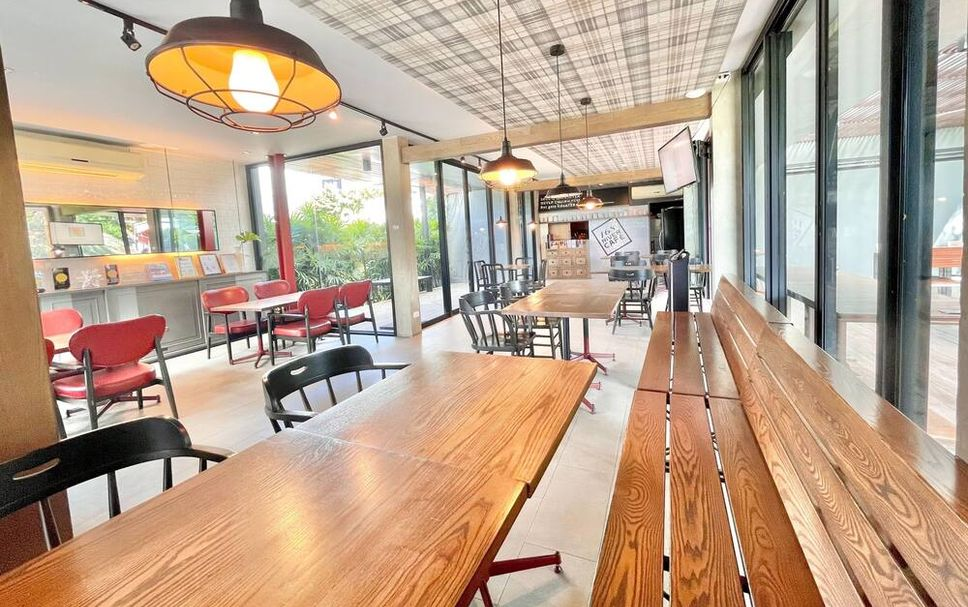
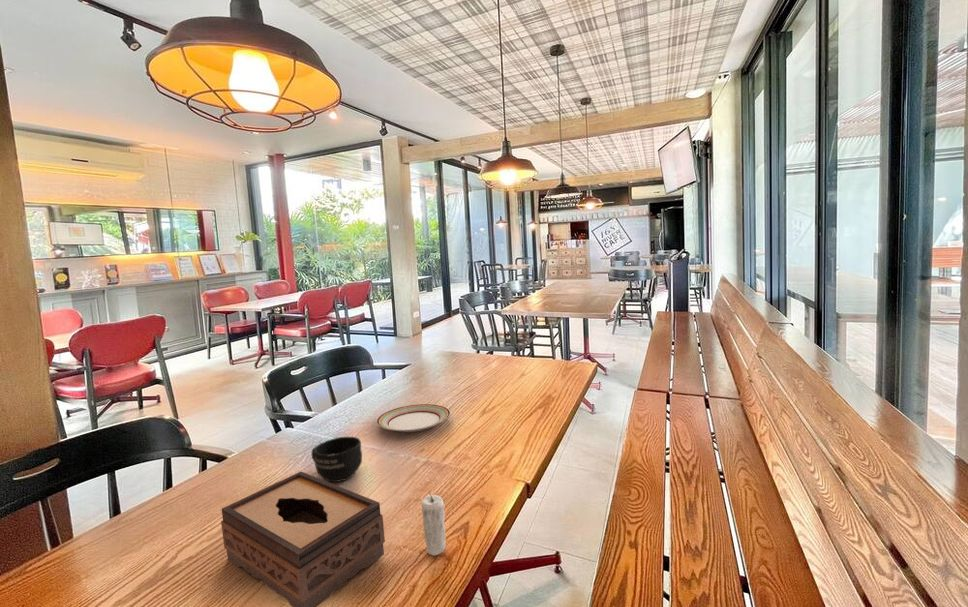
+ candle [420,490,447,557]
+ mug [311,436,363,483]
+ plate [376,403,451,433]
+ tissue box [220,471,386,607]
